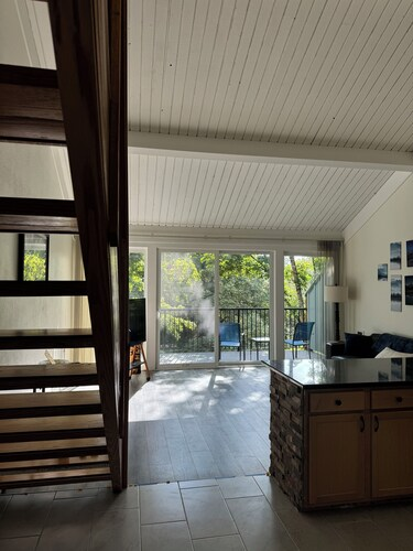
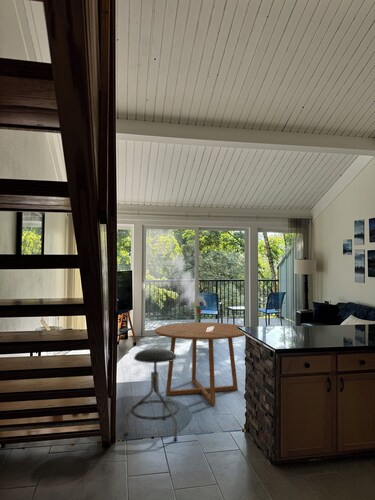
+ dining table [154,321,246,406]
+ bouquet [190,295,214,332]
+ stool [123,347,180,442]
